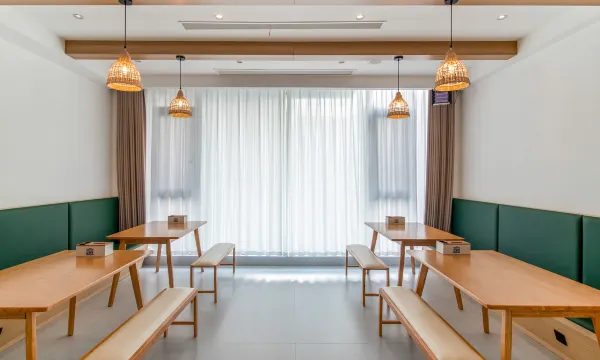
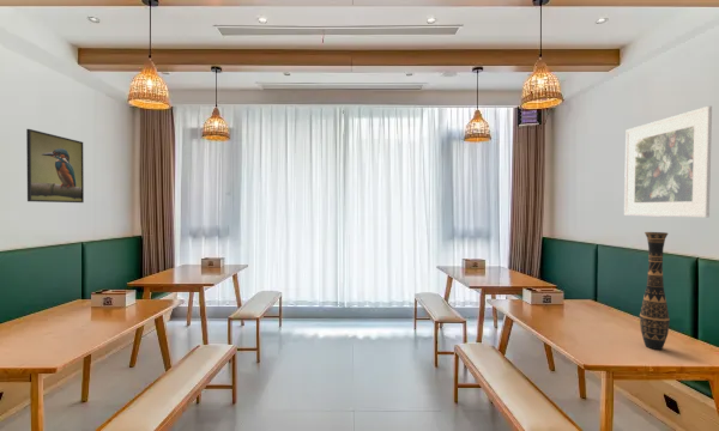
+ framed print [623,105,713,218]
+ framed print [25,128,85,204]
+ decorative vase [639,231,671,351]
